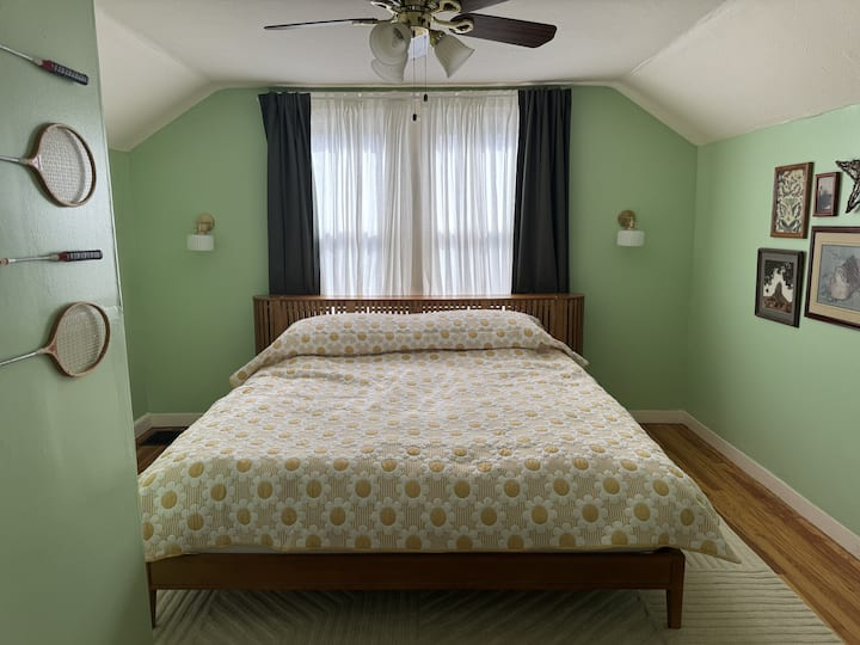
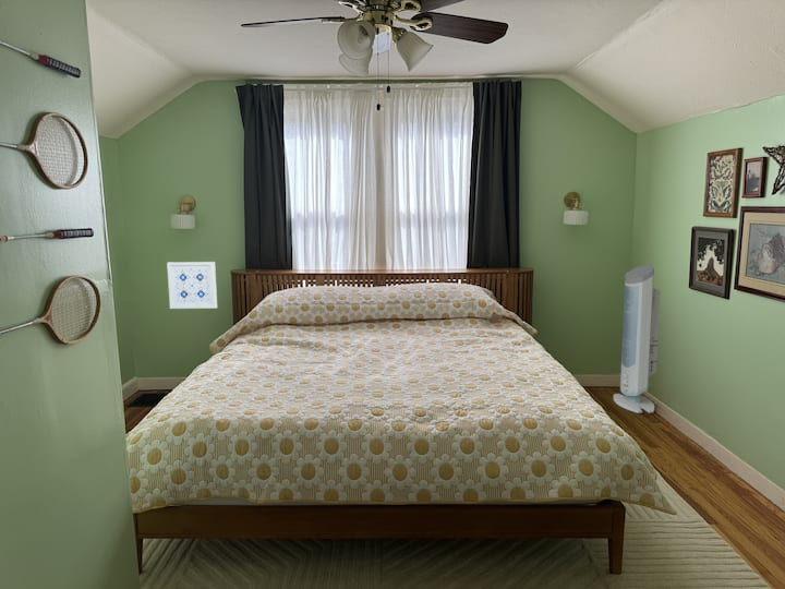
+ air purifier [613,264,662,414]
+ wall art [166,261,218,310]
